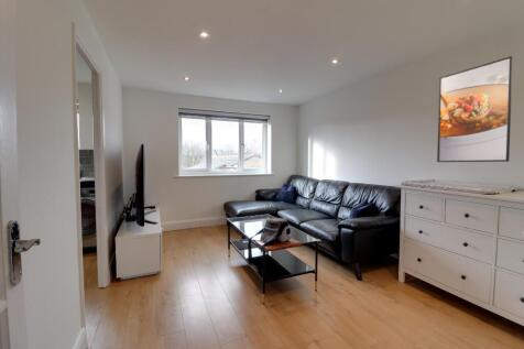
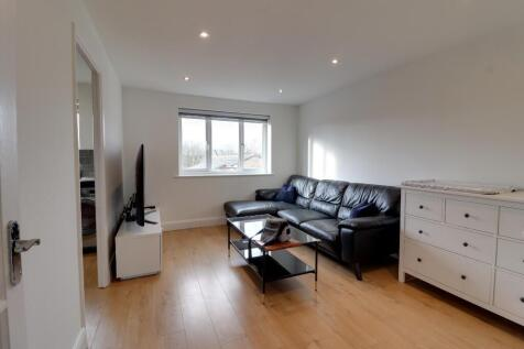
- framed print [436,55,514,163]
